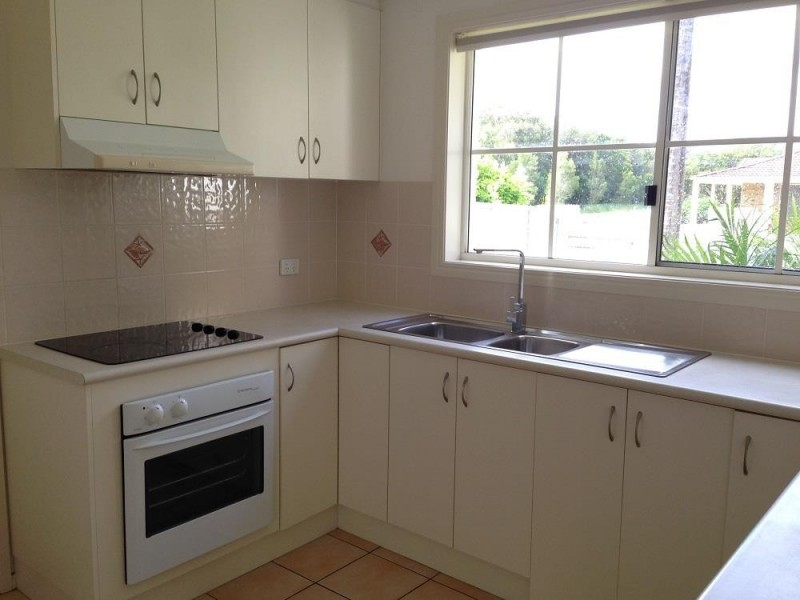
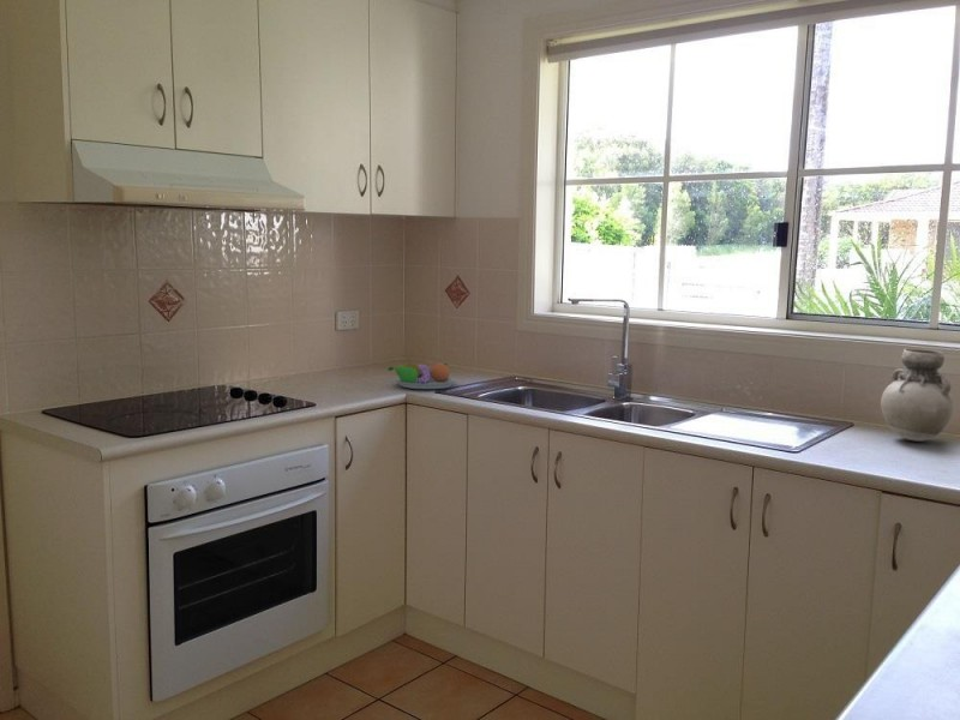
+ fruit bowl [388,358,458,390]
+ vase [880,348,955,443]
